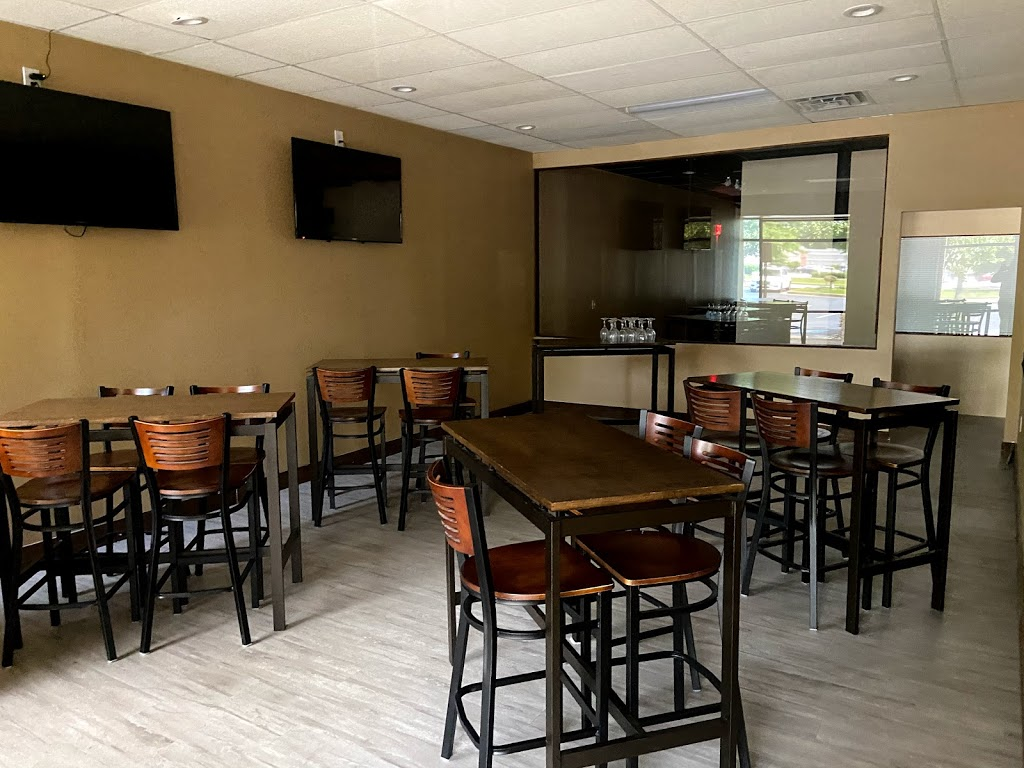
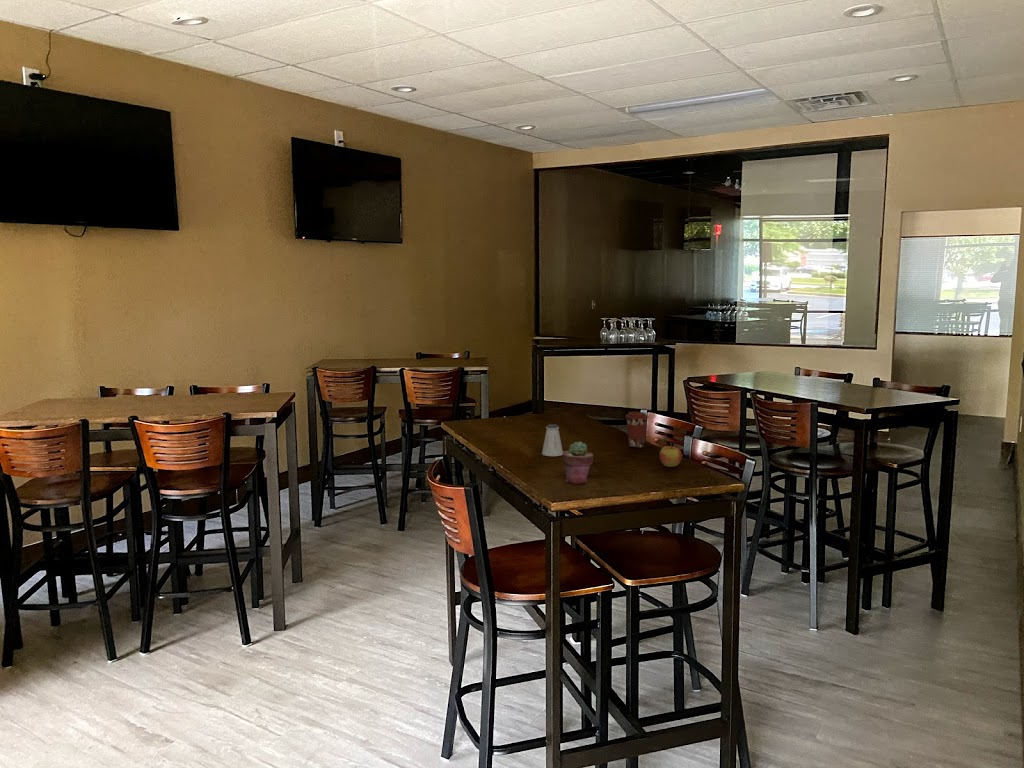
+ saltshaker [541,423,564,457]
+ apple [659,442,683,468]
+ coffee cup [624,411,650,448]
+ potted succulent [561,441,594,485]
